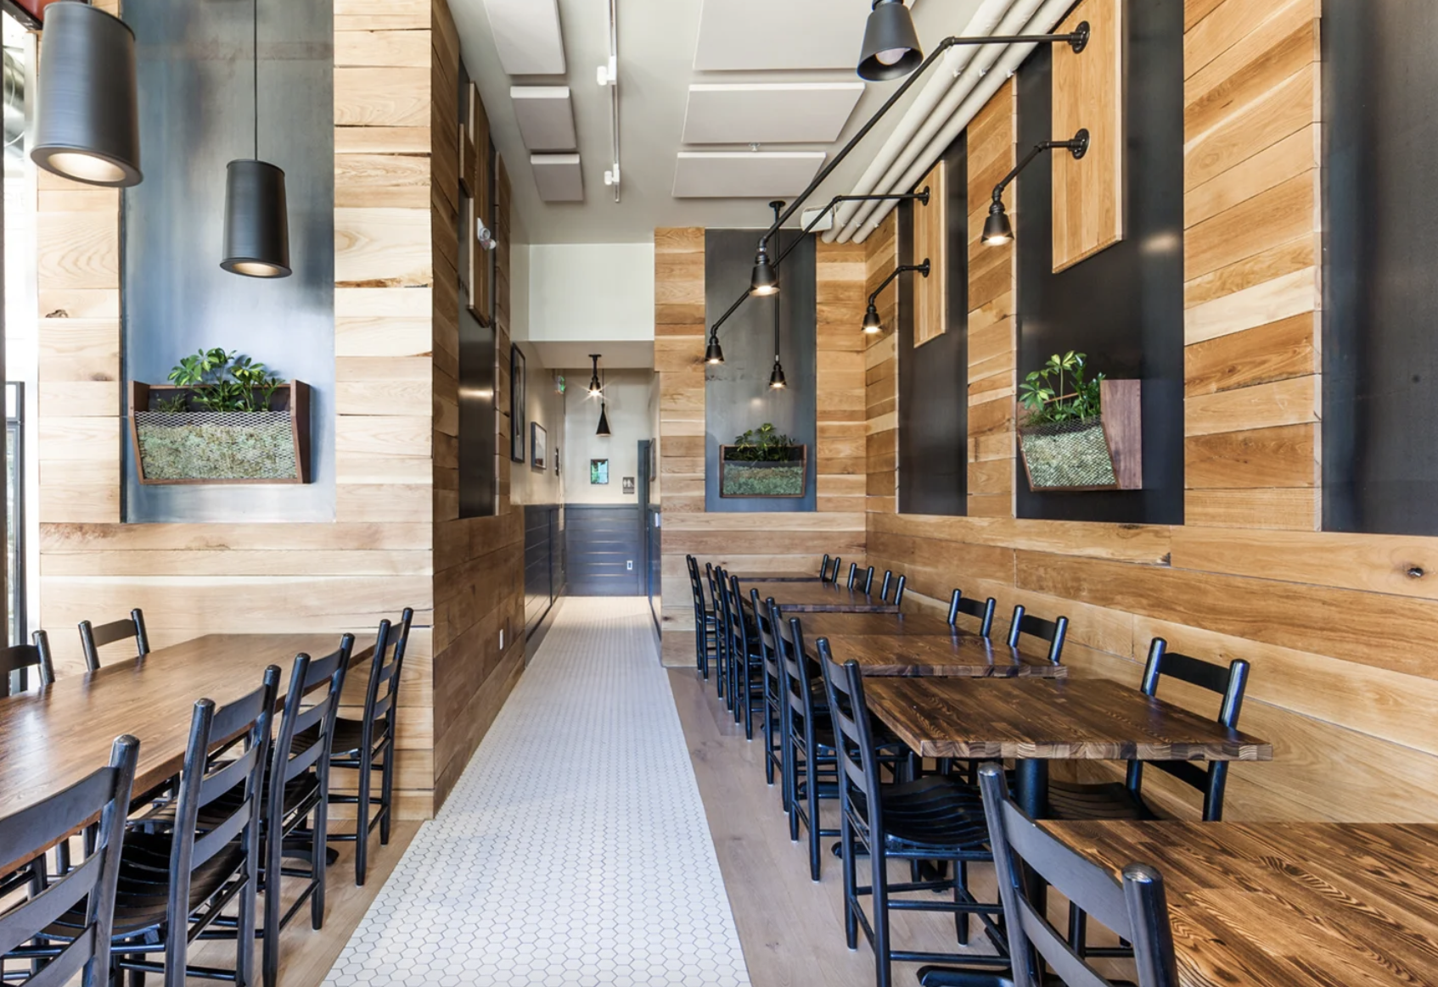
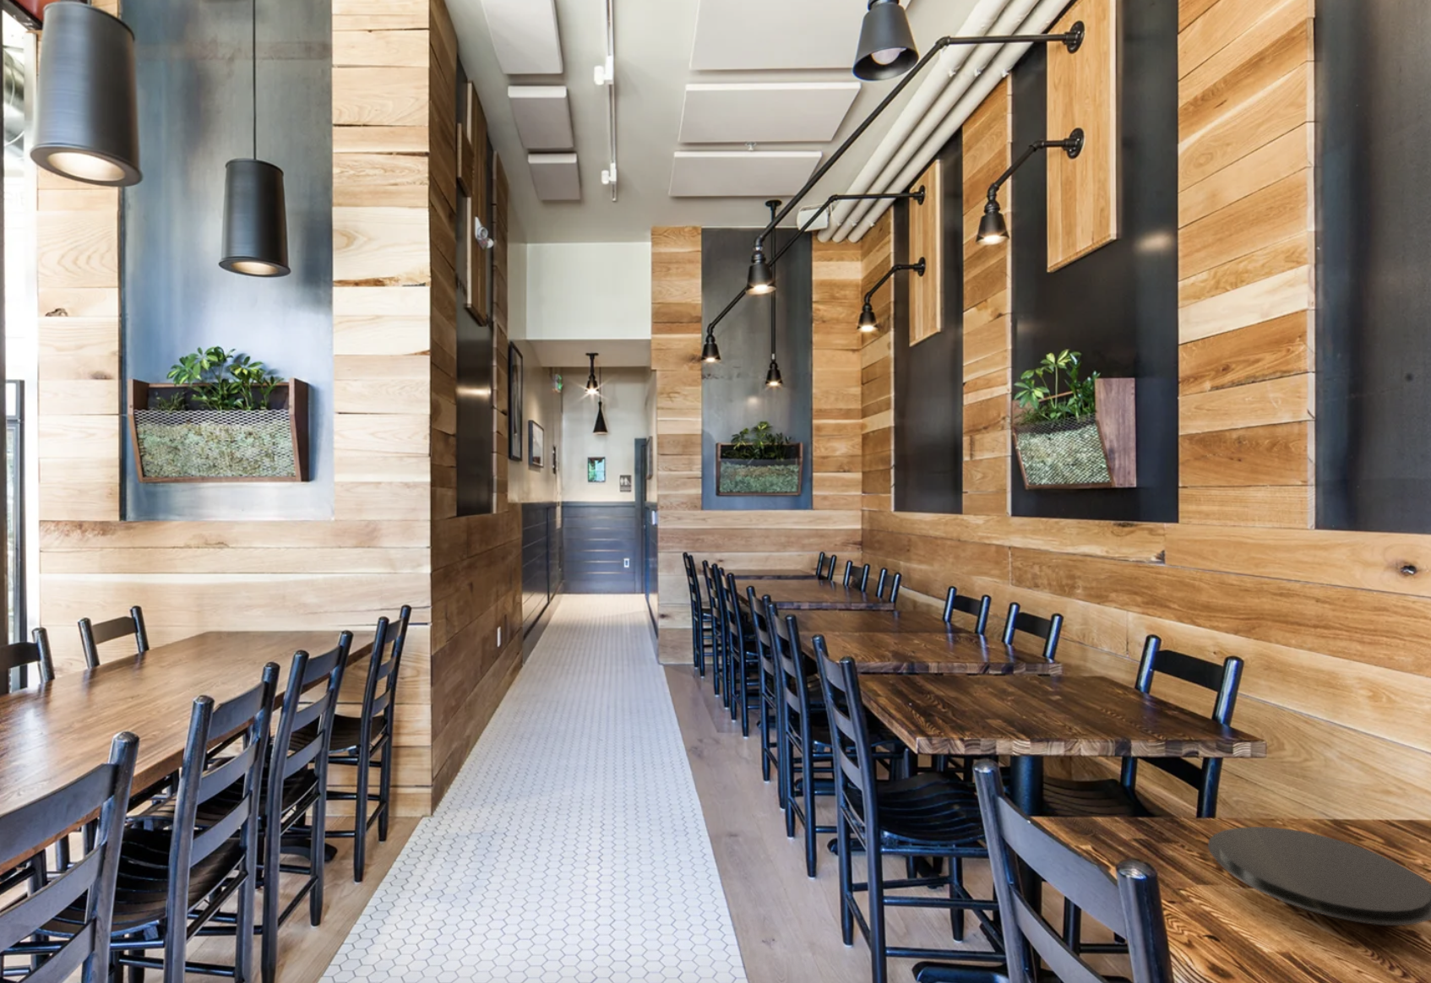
+ plate [1207,826,1431,926]
